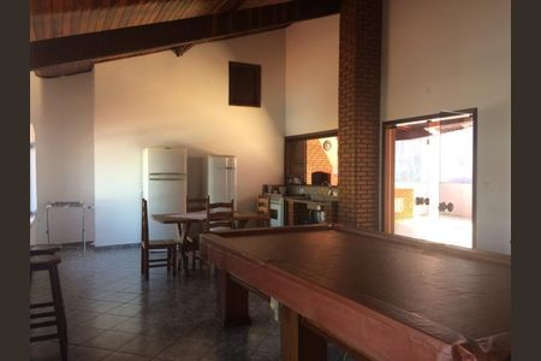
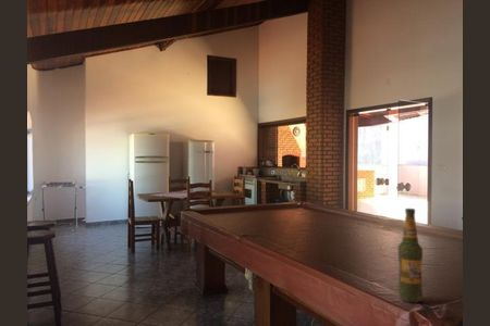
+ beer bottle [397,208,424,303]
